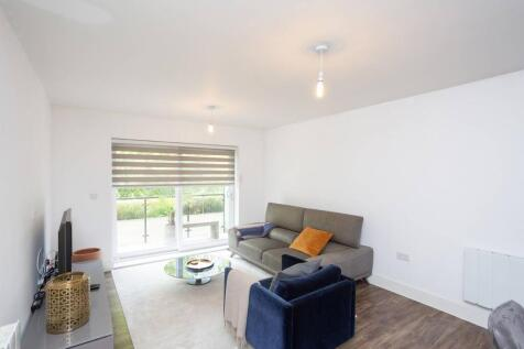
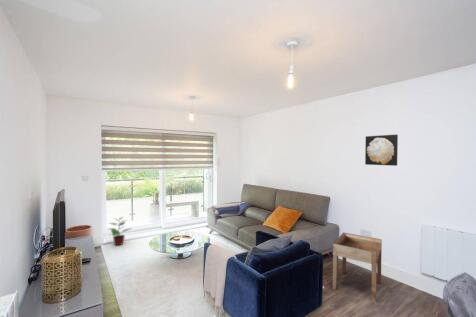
+ wall art [364,134,399,167]
+ side table [332,232,383,303]
+ potted plant [107,216,133,247]
